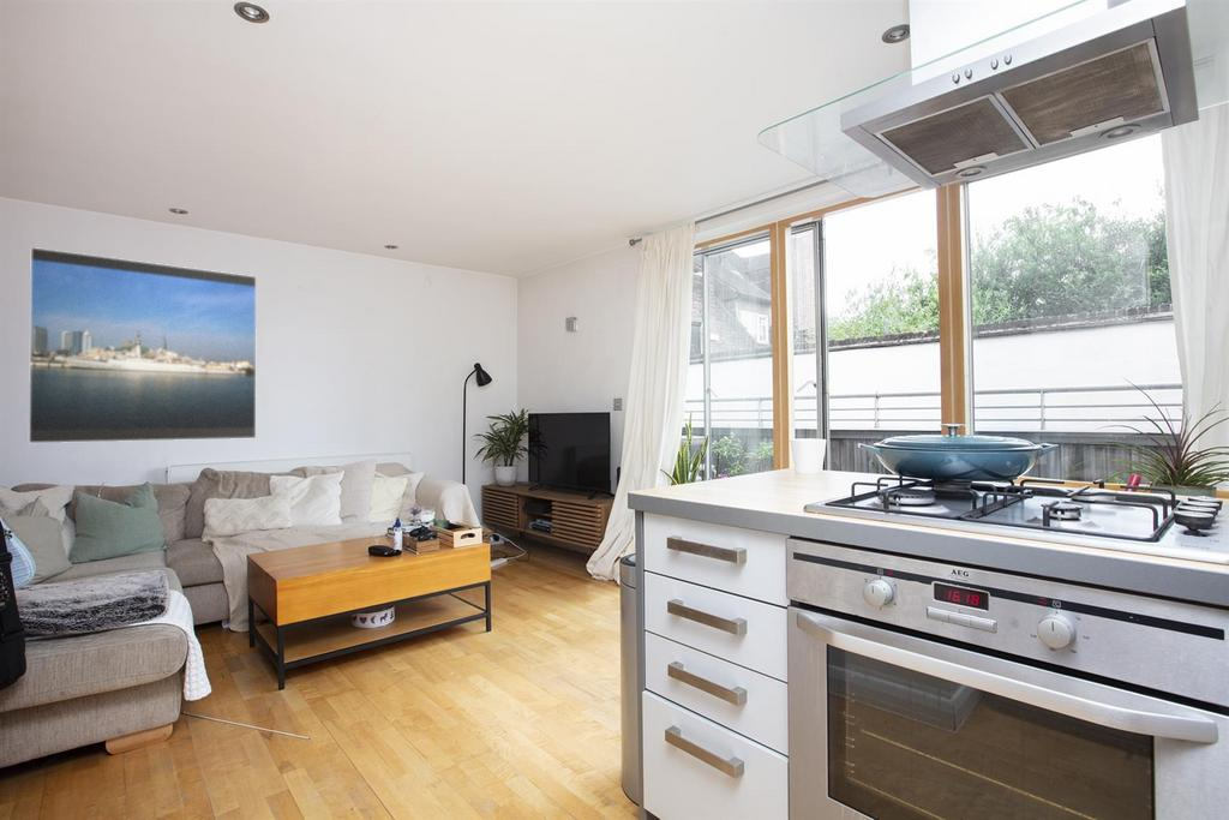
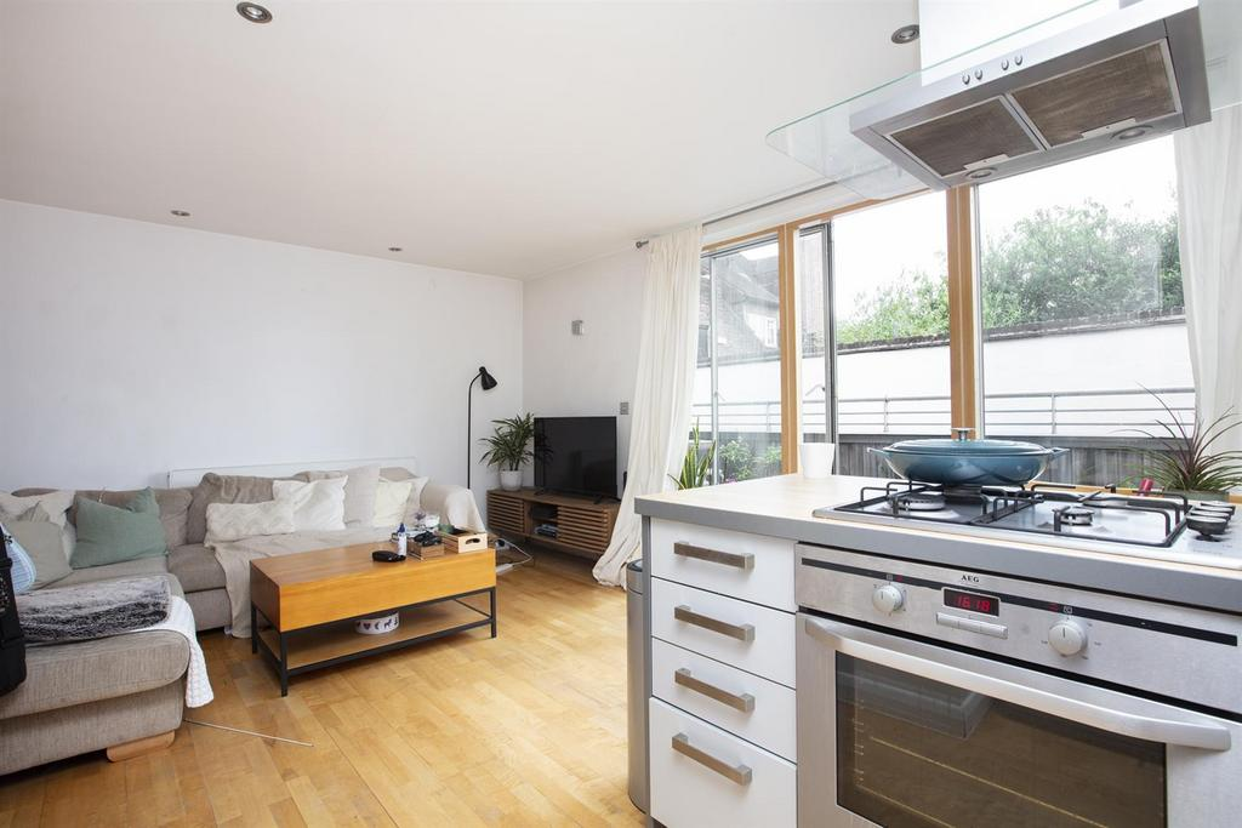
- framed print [28,246,258,444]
